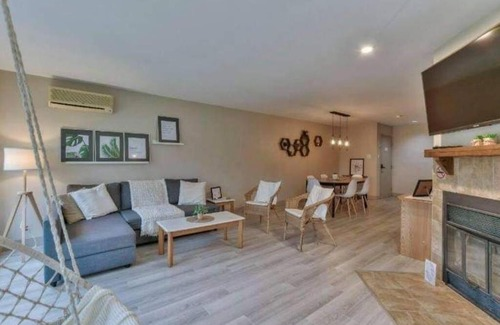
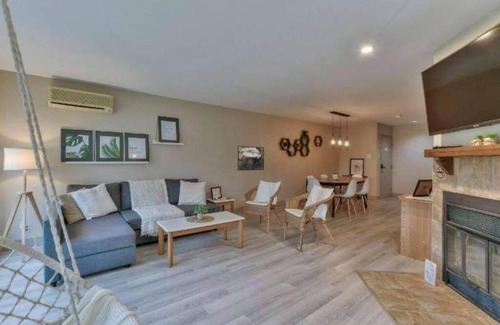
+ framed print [237,145,265,172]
